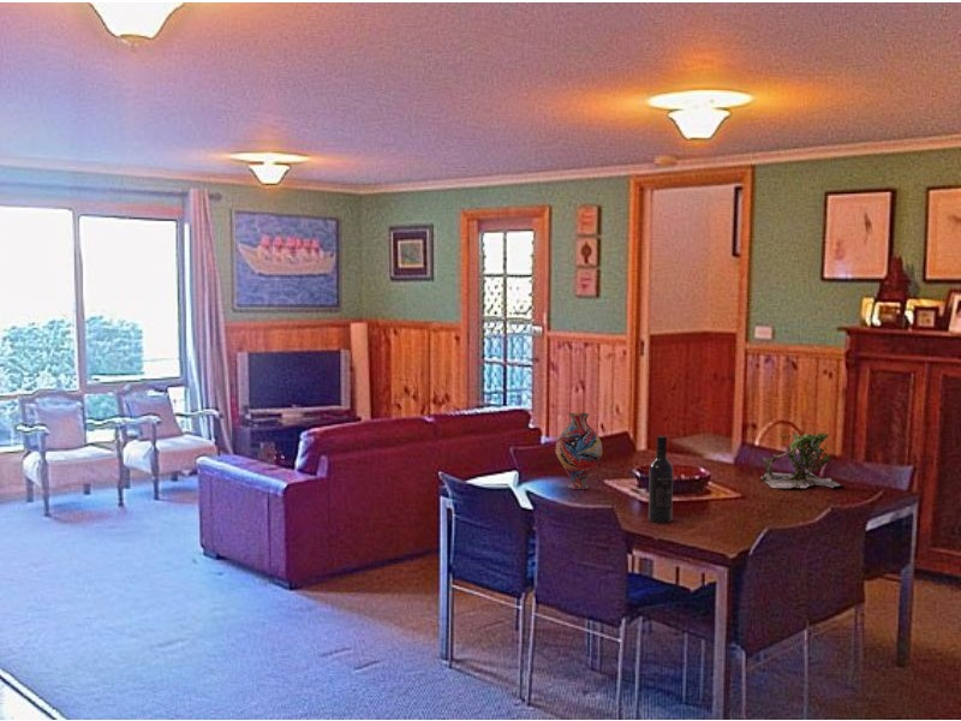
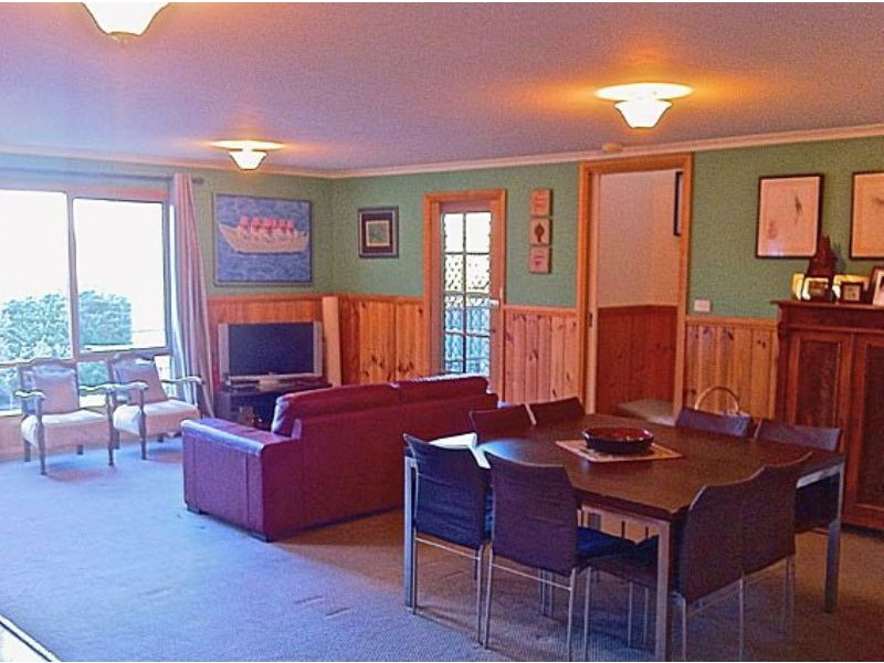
- plant [760,433,846,489]
- vase [555,412,603,490]
- wine bottle [647,435,674,524]
